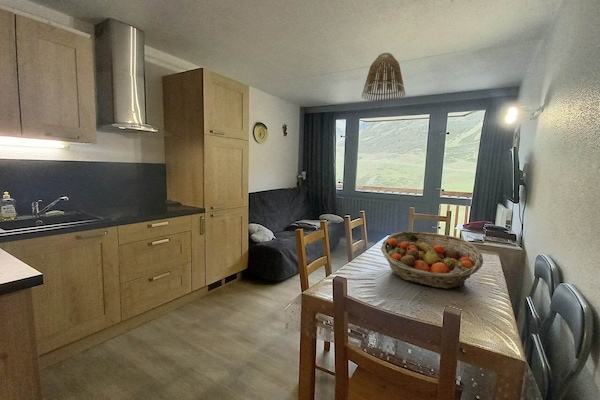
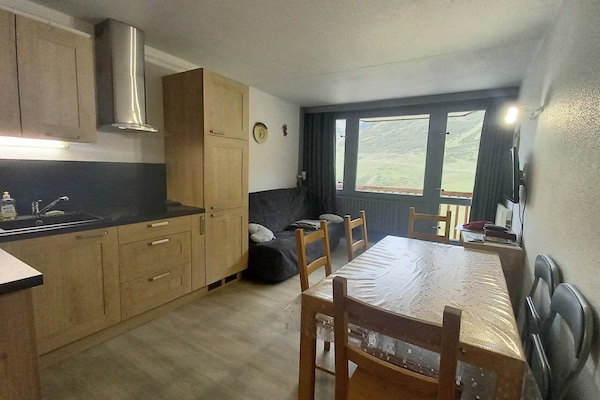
- fruit basket [380,231,484,290]
- lamp shade [361,52,406,103]
